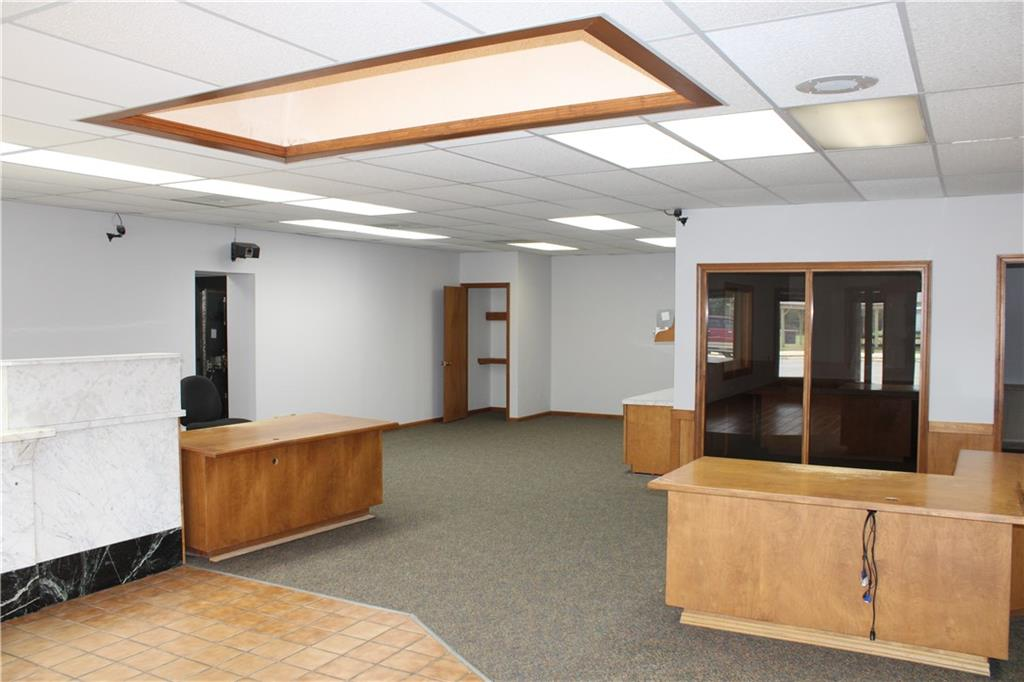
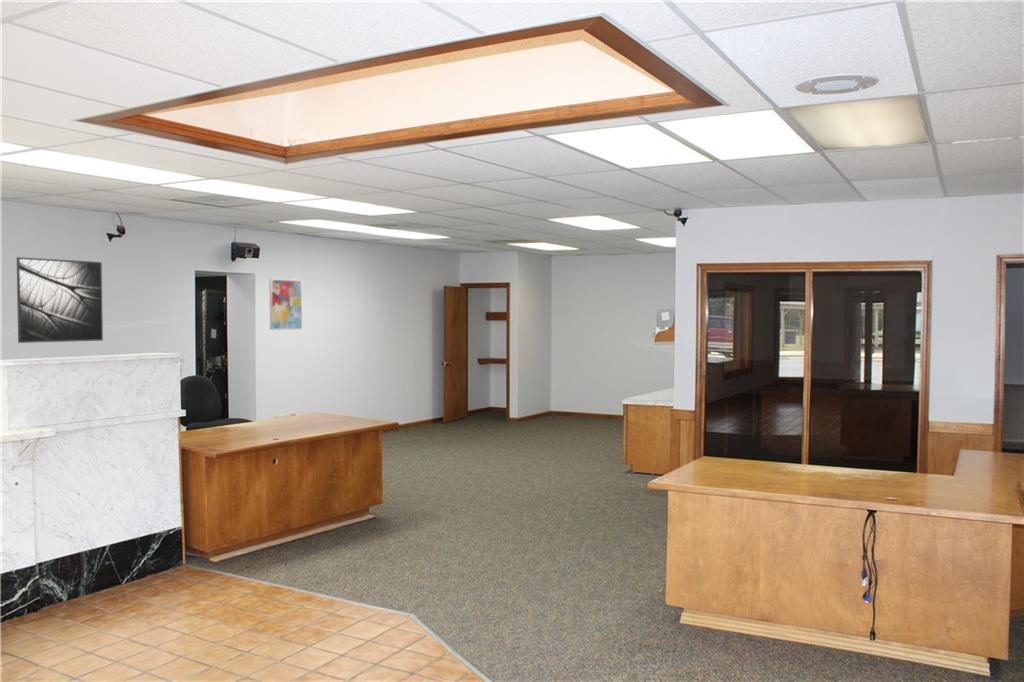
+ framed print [16,256,104,344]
+ wall art [269,277,303,331]
